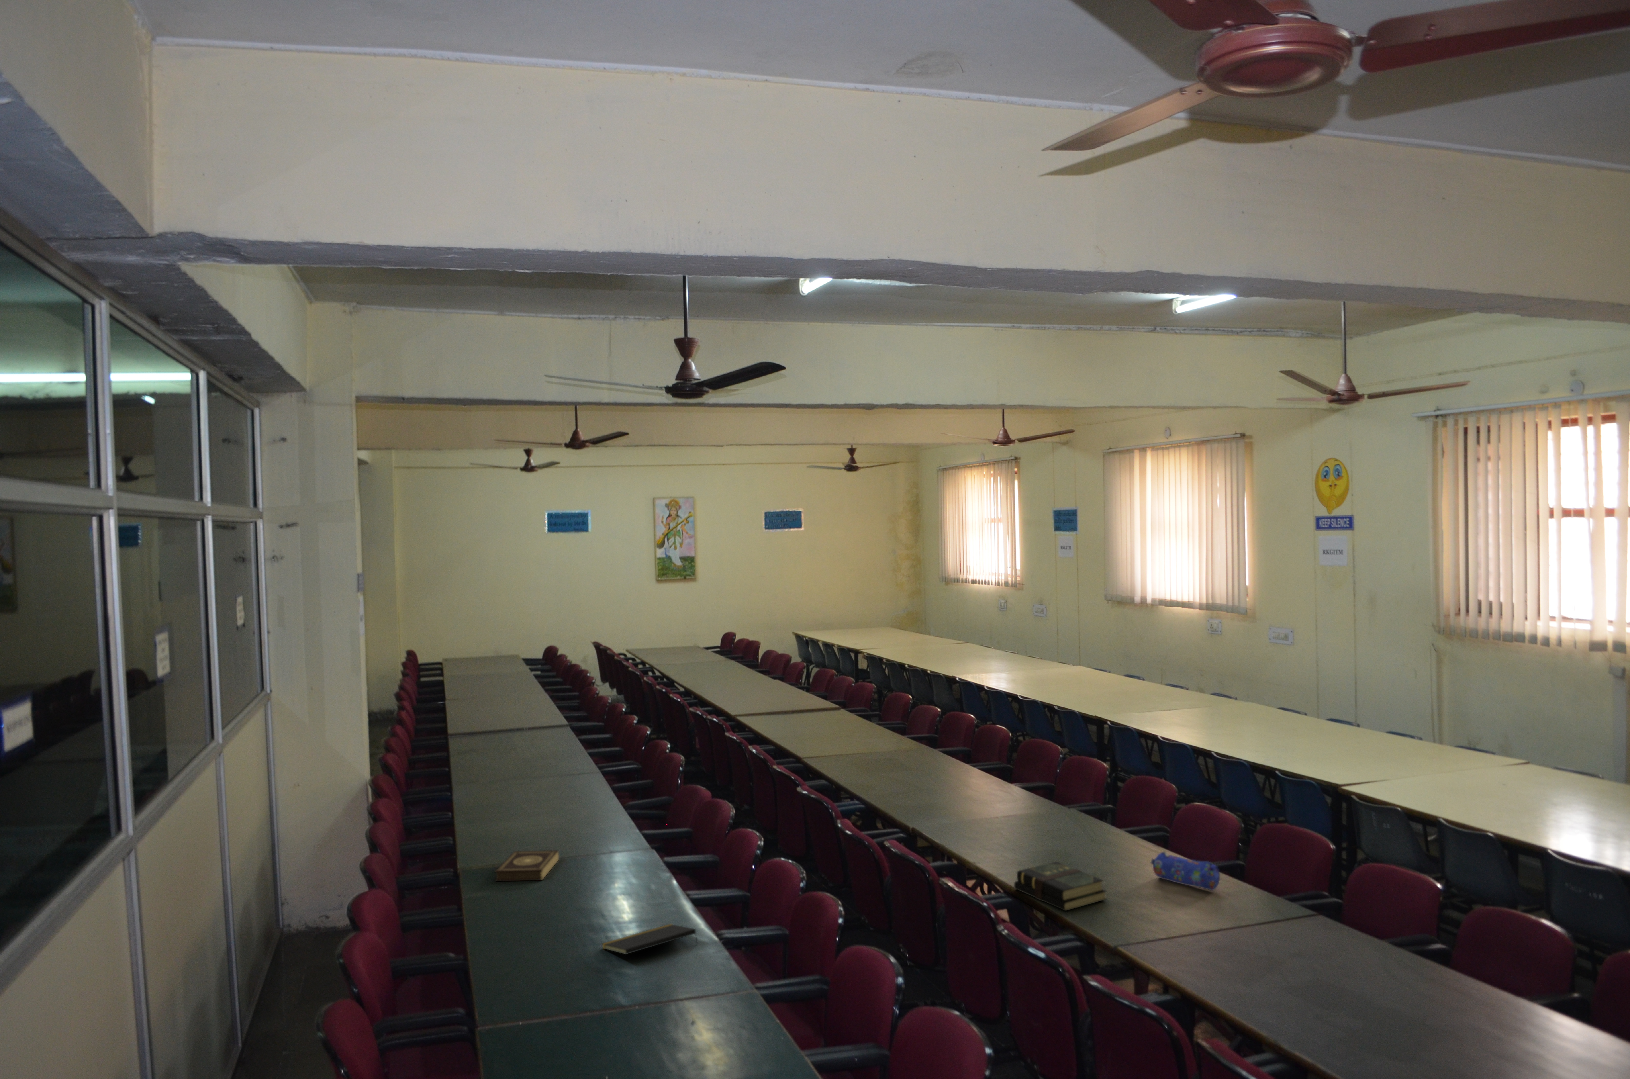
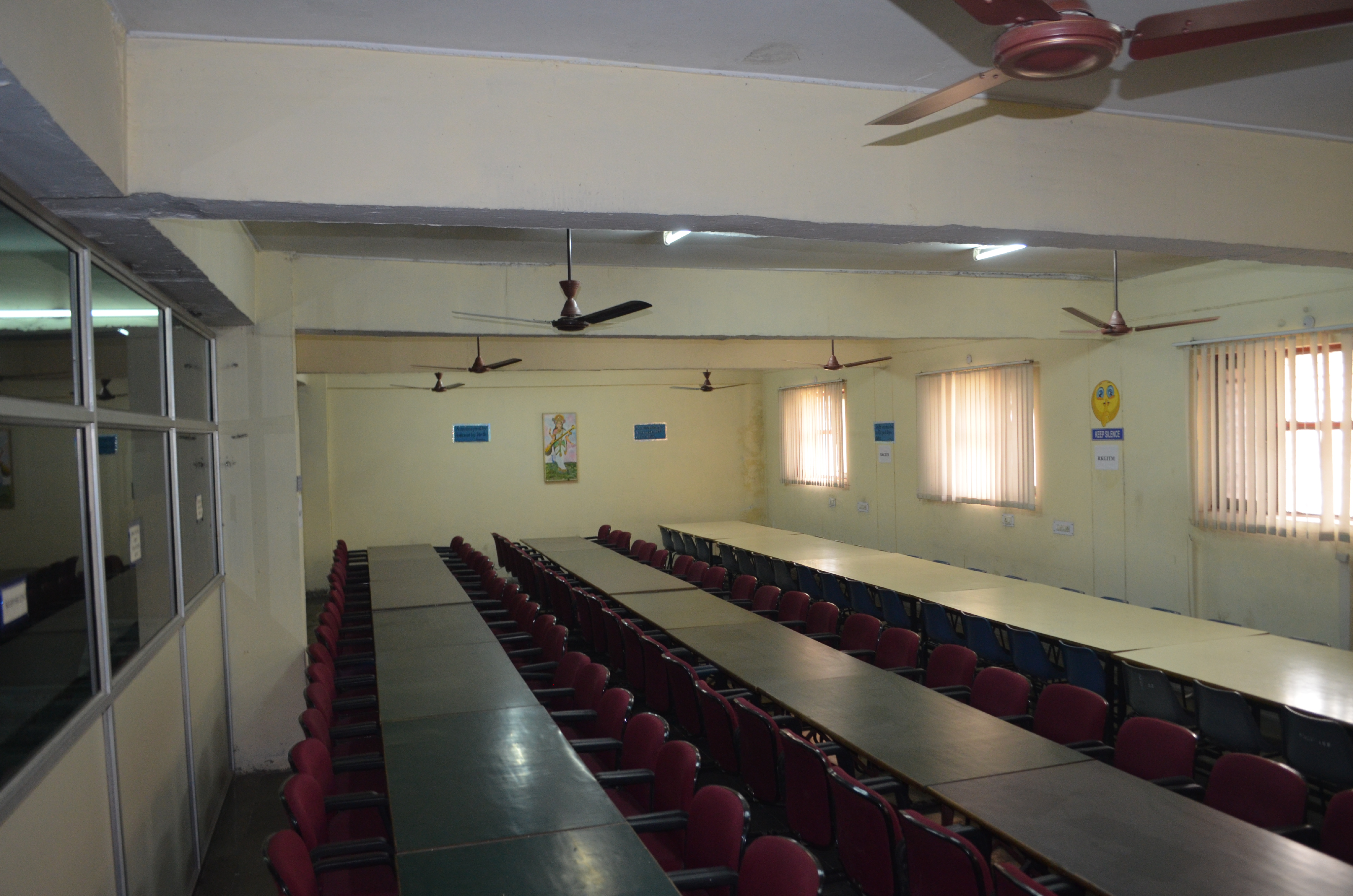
- book [1013,861,1107,912]
- pencil case [1149,850,1220,891]
- notepad [601,924,698,955]
- book [495,850,559,882]
